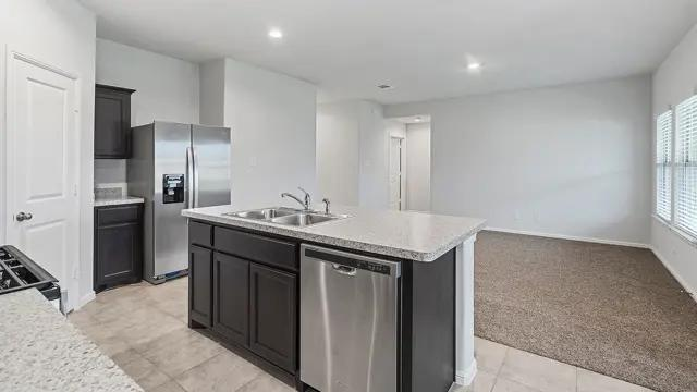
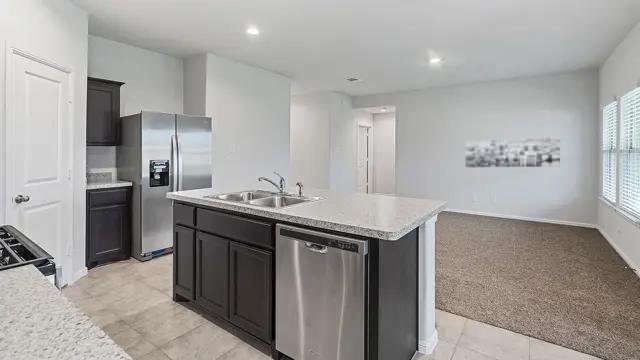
+ wall art [464,136,561,168]
